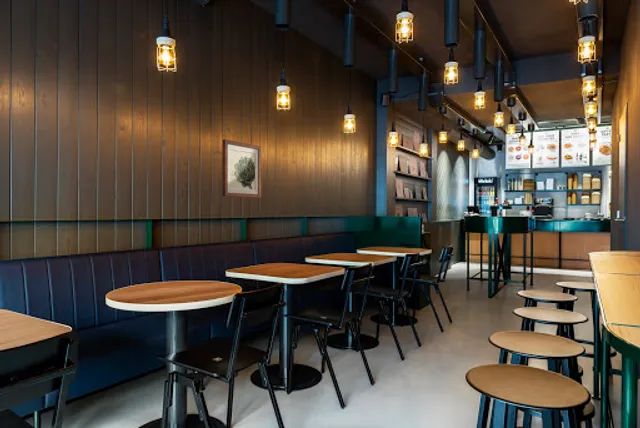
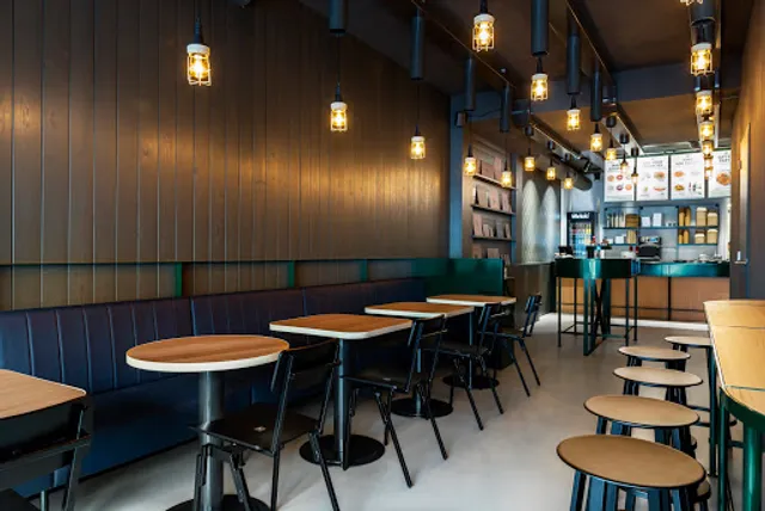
- wall art [222,138,262,199]
